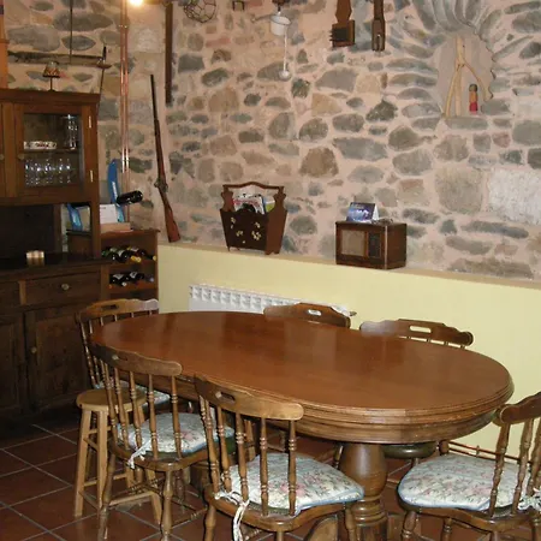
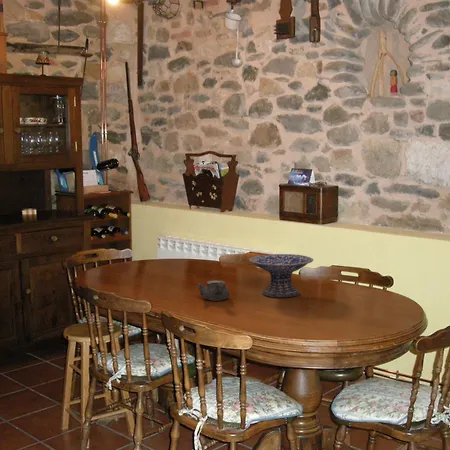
+ teapot [196,279,231,302]
+ decorative bowl [248,253,314,298]
